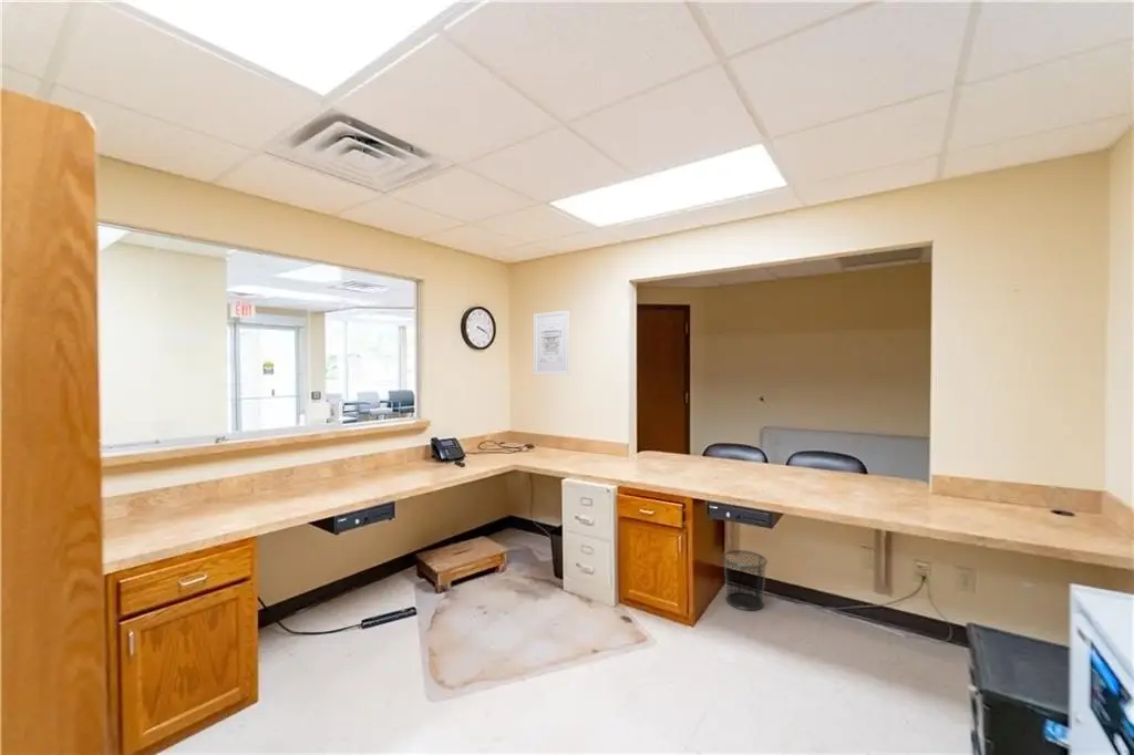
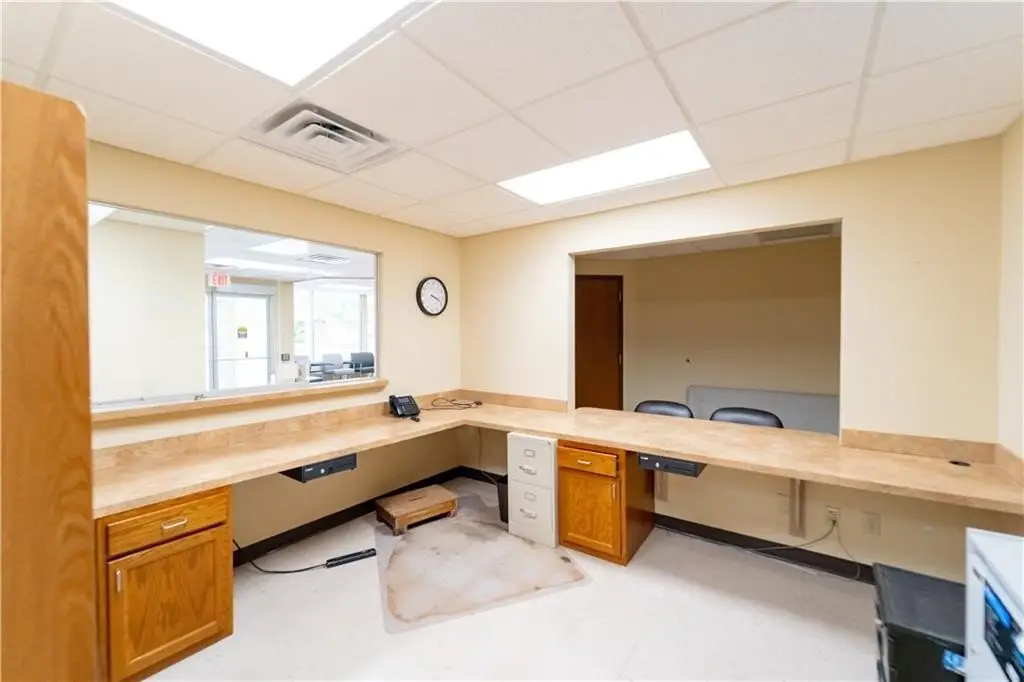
- waste bin [722,549,769,611]
- wall art [533,309,570,376]
